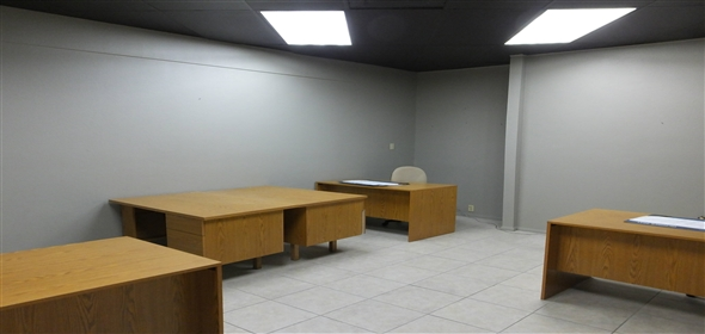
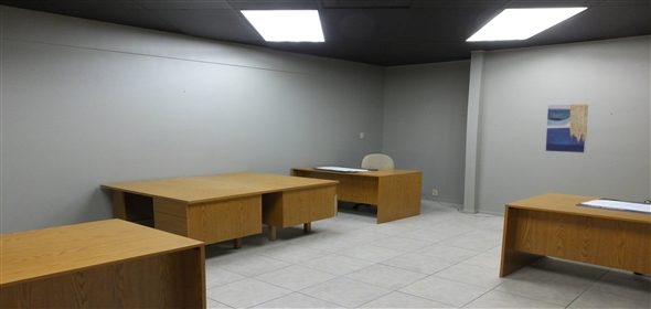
+ wall art [545,104,589,153]
